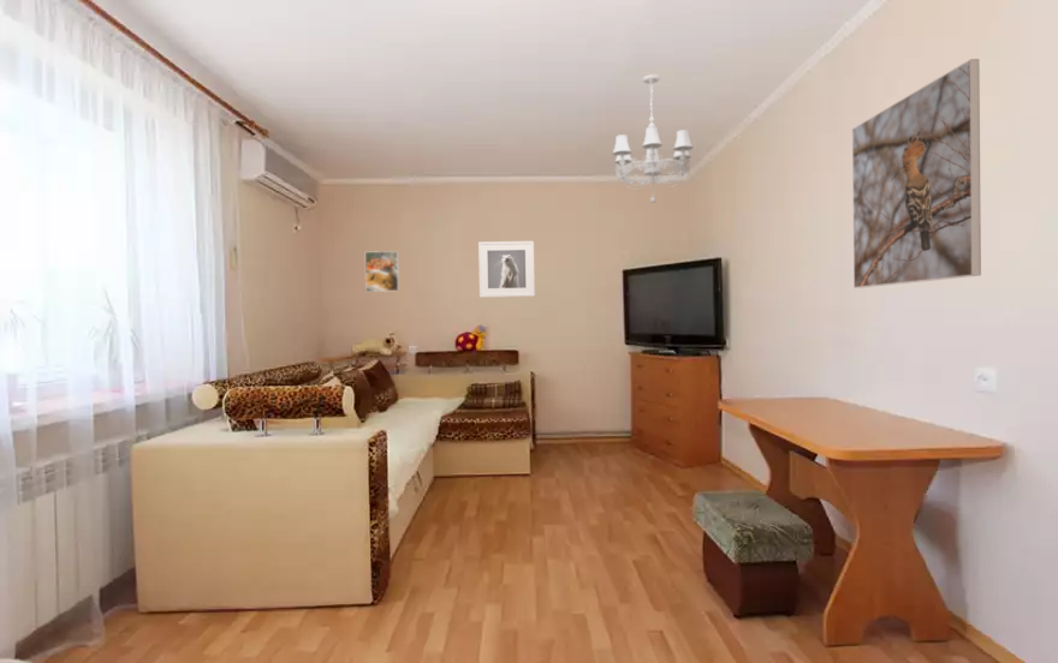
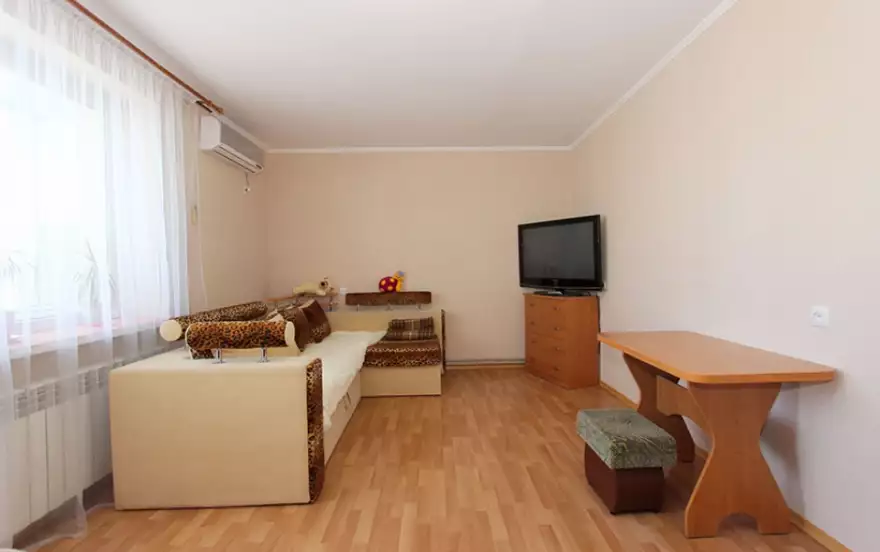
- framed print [364,250,400,293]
- chandelier [612,73,694,204]
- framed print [851,58,982,289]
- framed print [477,240,536,298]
